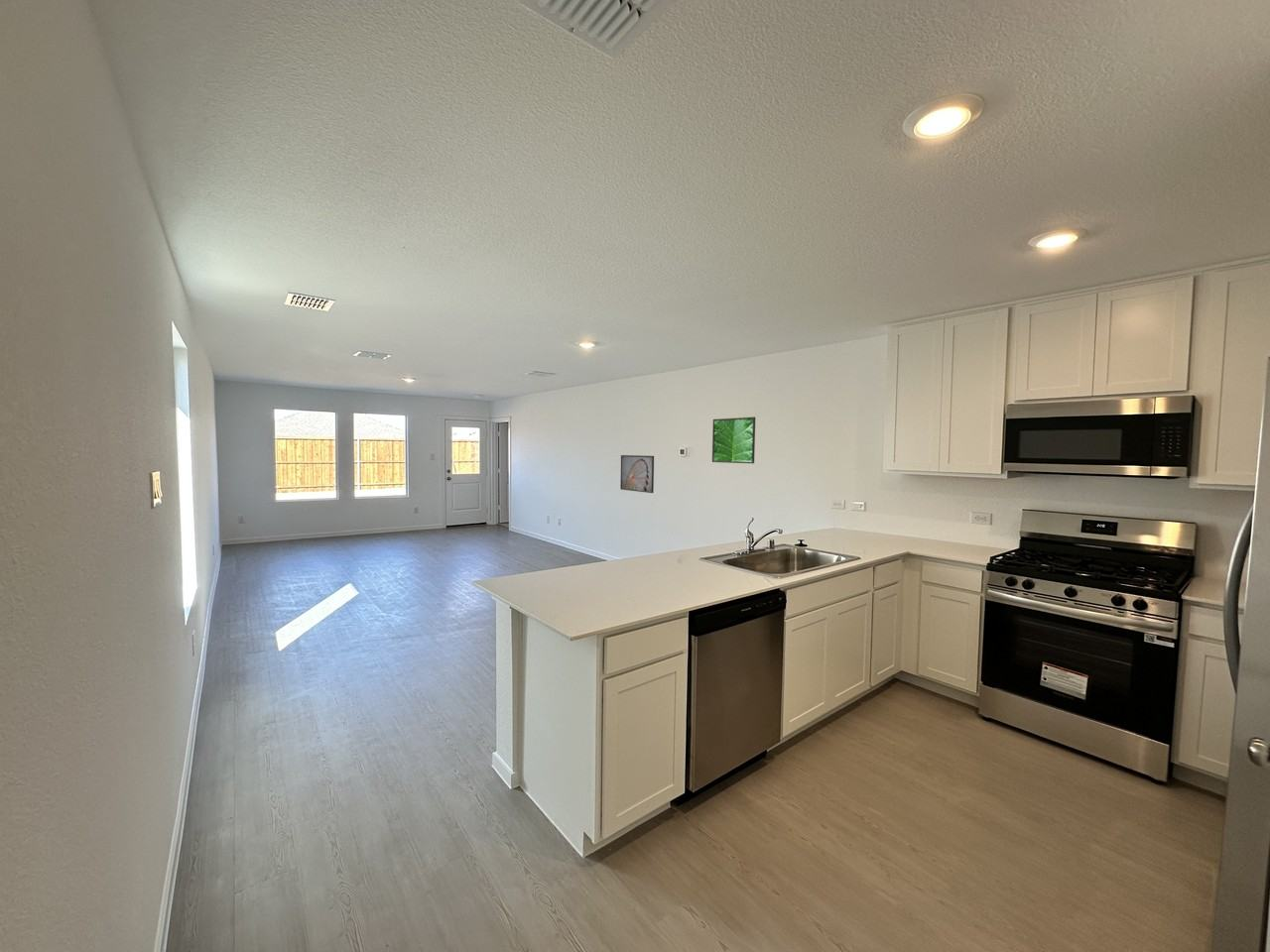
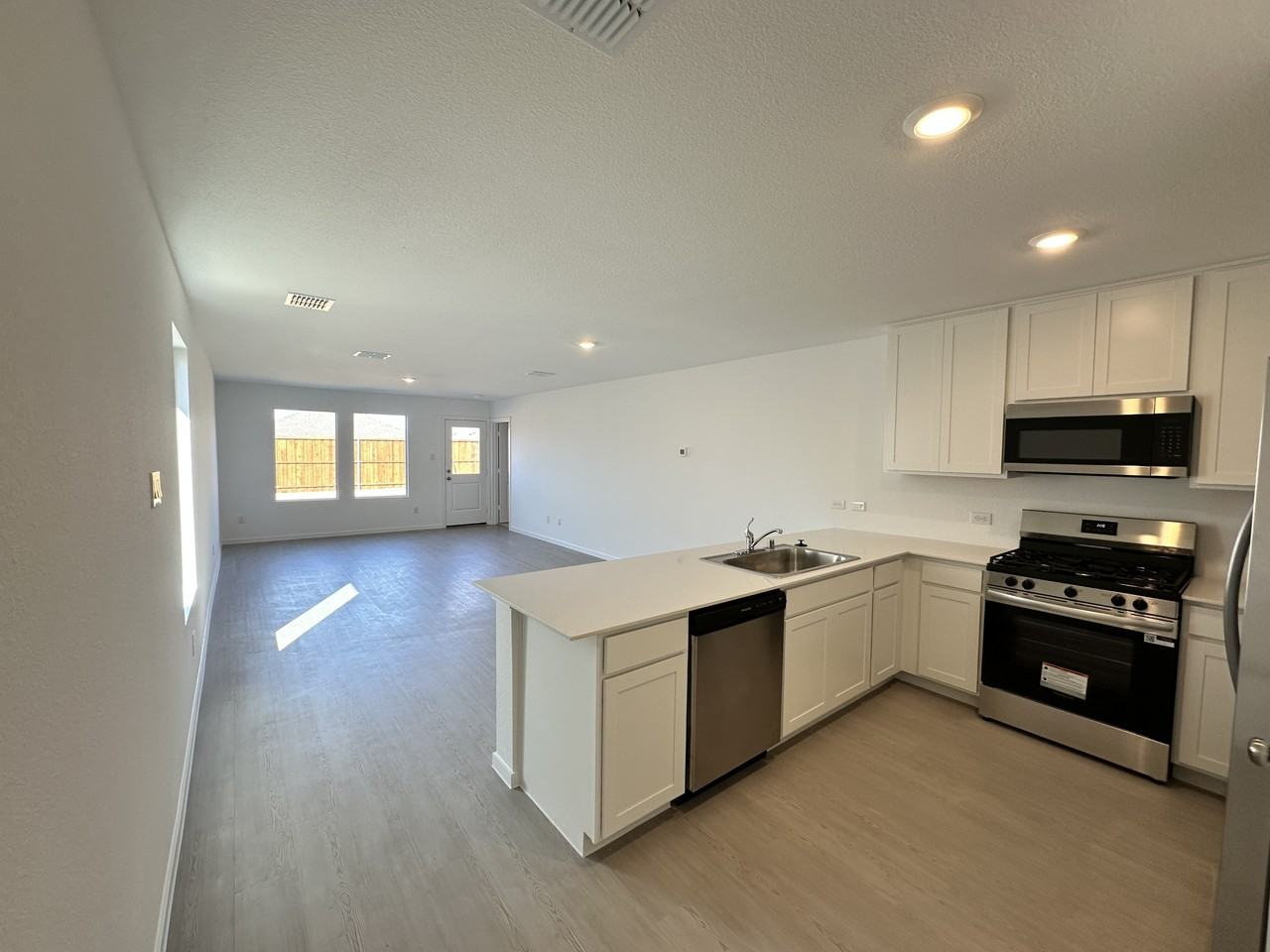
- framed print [619,454,655,494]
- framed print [711,416,756,464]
